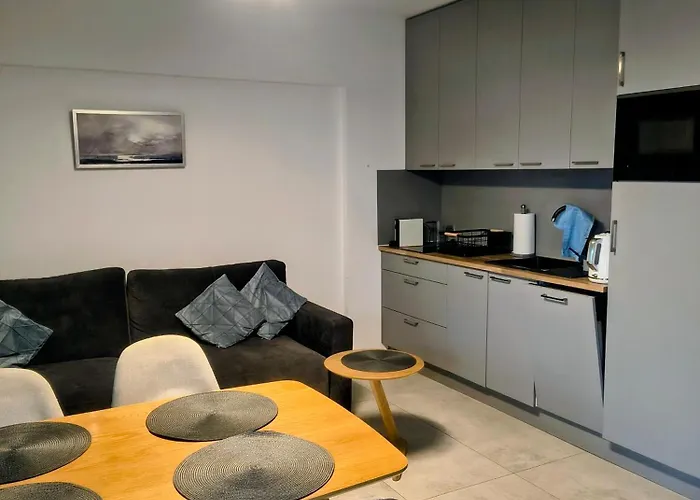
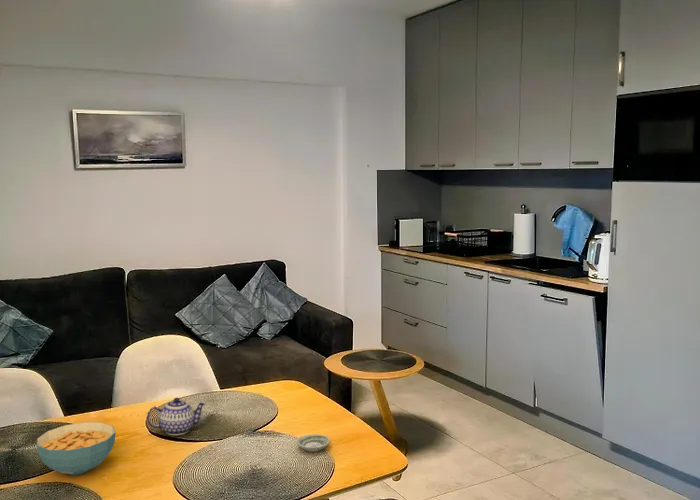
+ teapot [146,397,207,436]
+ saucer [296,433,331,453]
+ cereal bowl [36,421,117,476]
